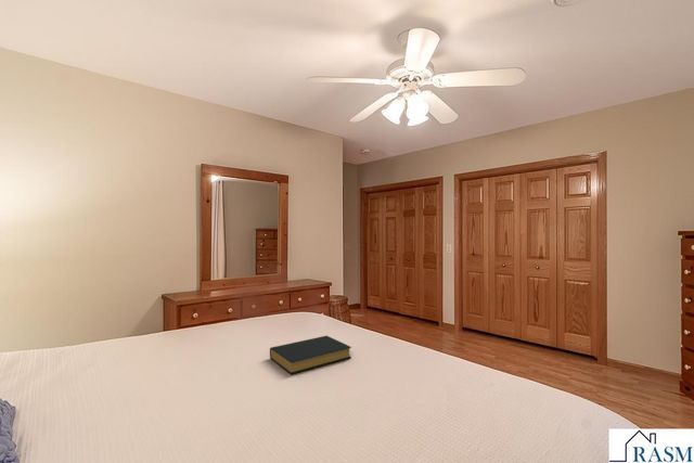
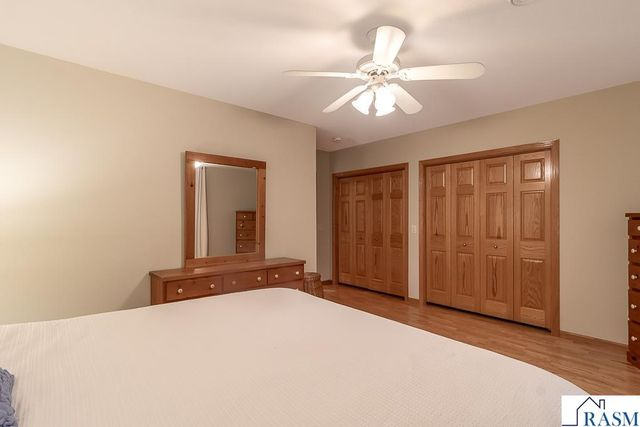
- hardback book [269,335,352,375]
